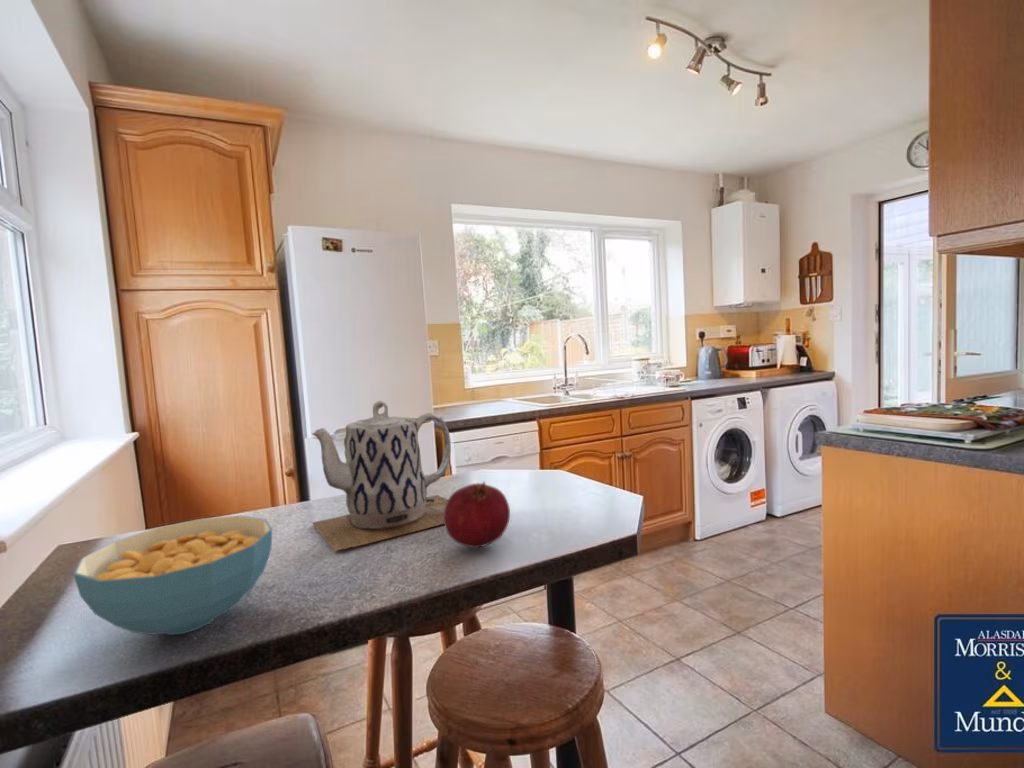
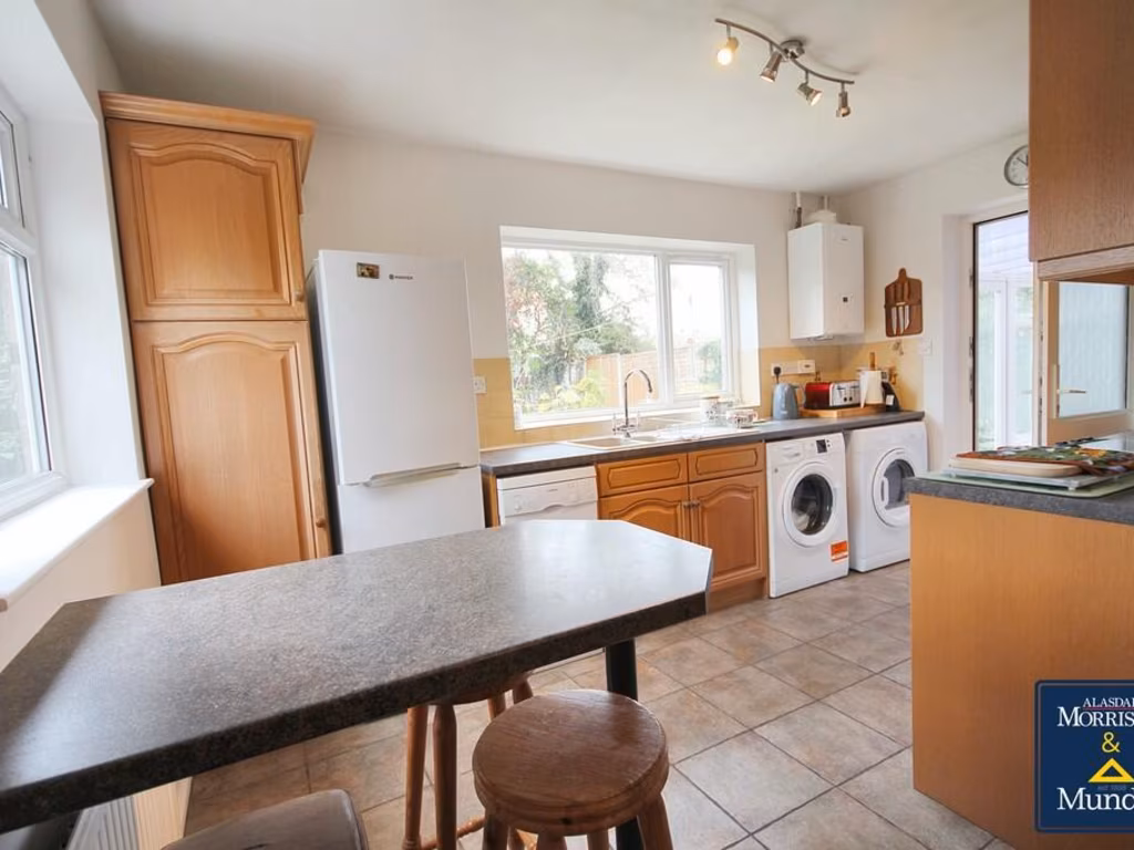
- cereal bowl [72,515,273,636]
- teapot [311,400,452,552]
- fruit [443,481,511,549]
